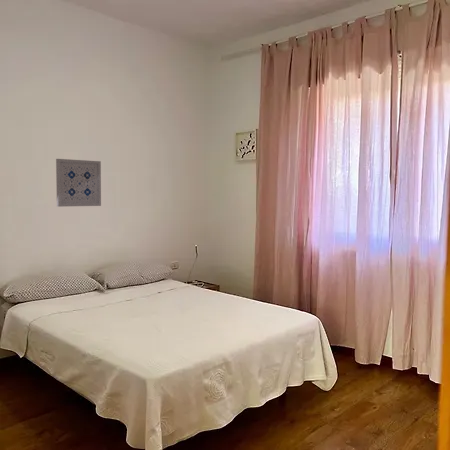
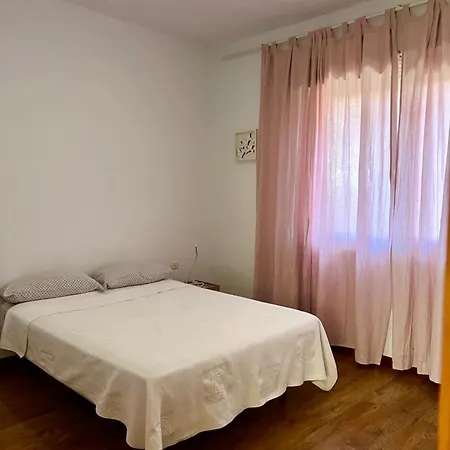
- wall art [55,158,102,208]
